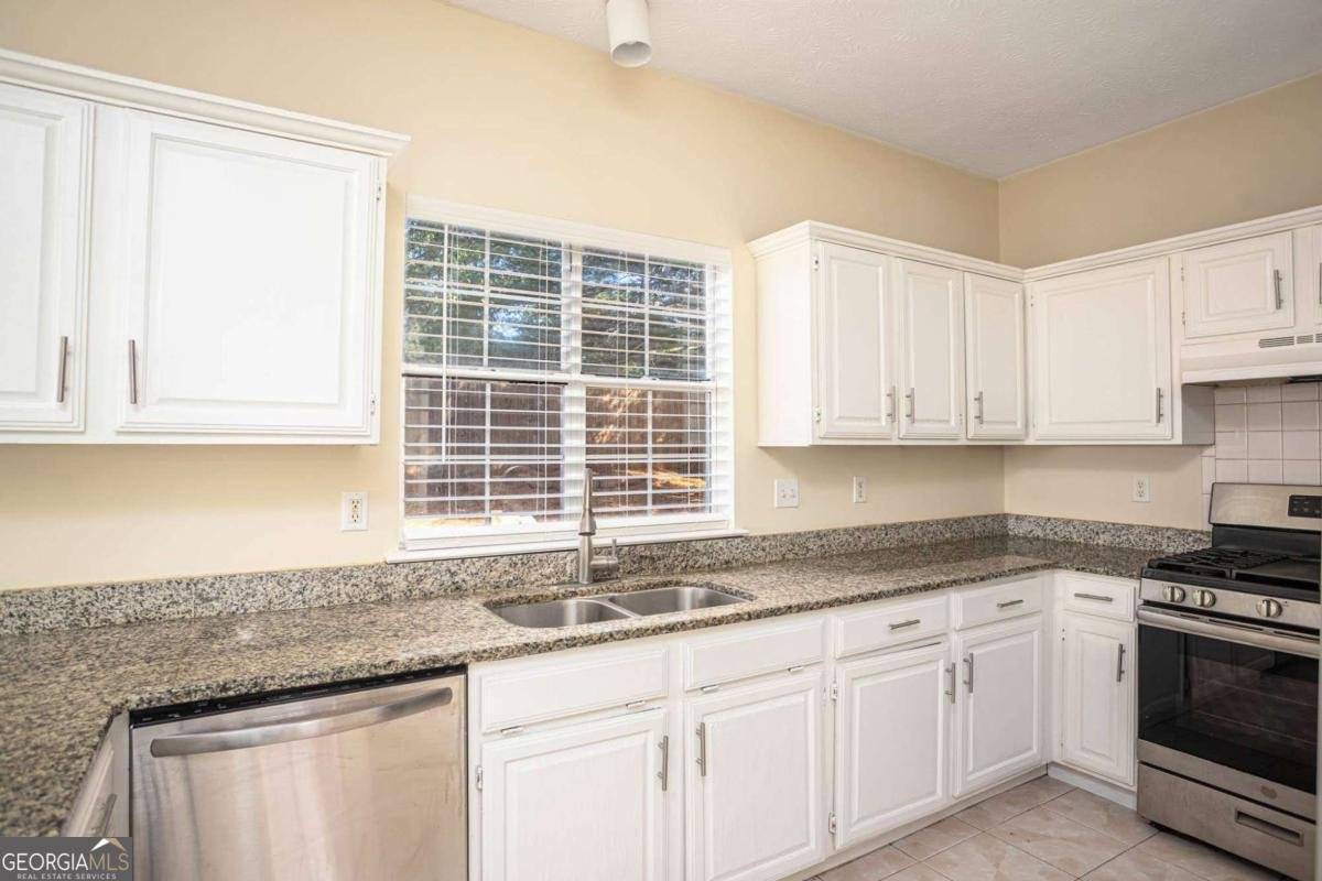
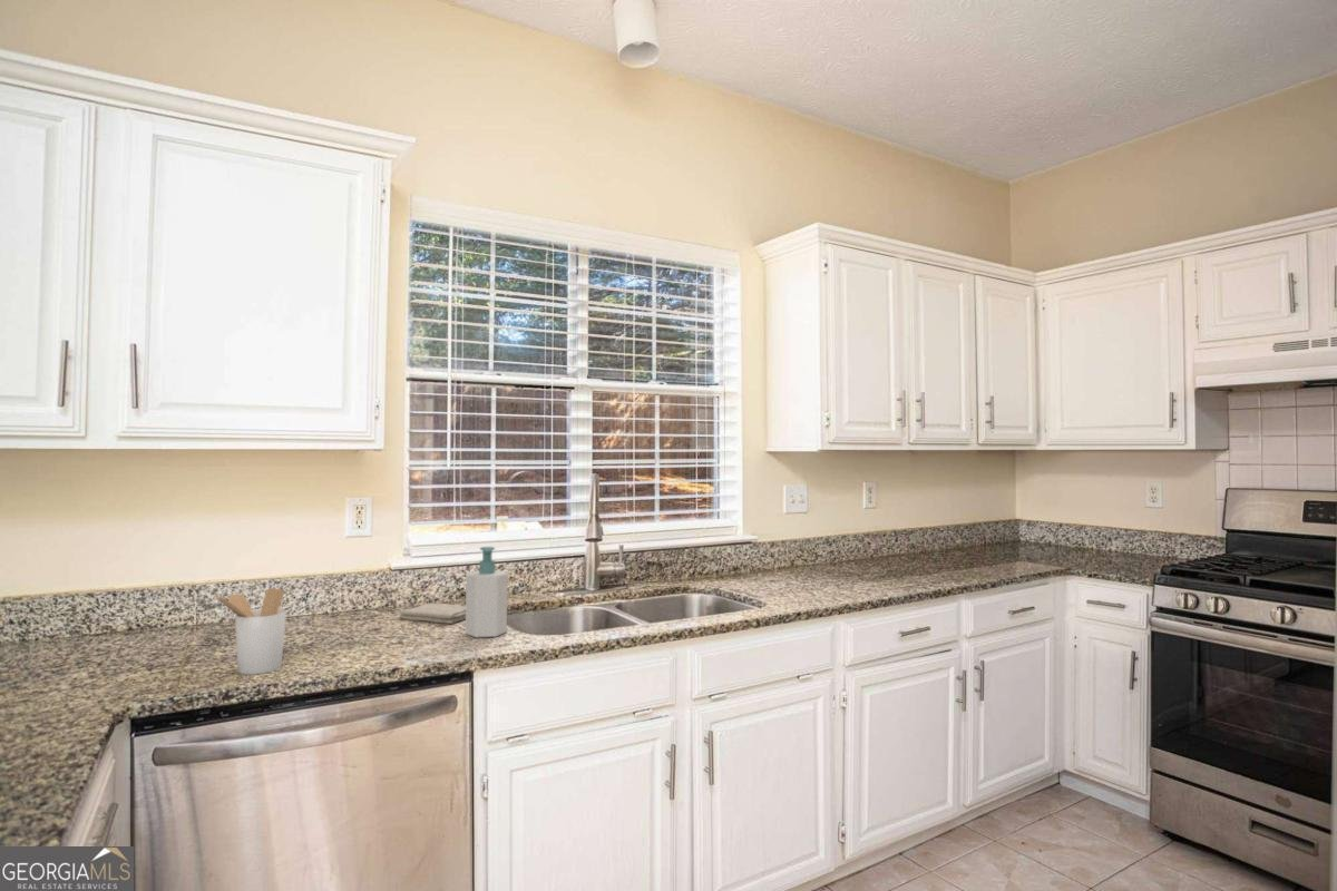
+ soap bottle [465,546,509,638]
+ utensil holder [212,587,287,676]
+ washcloth [399,601,466,625]
